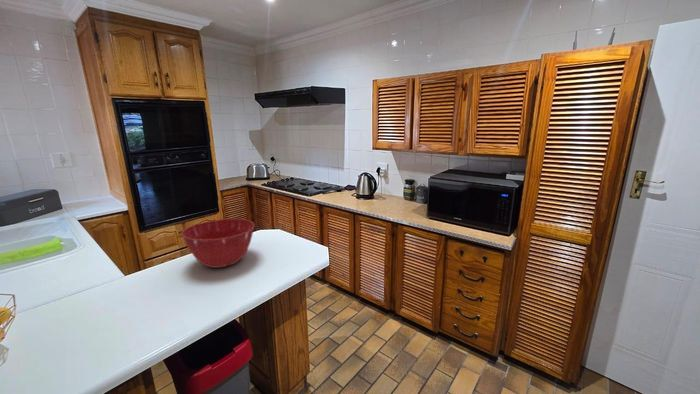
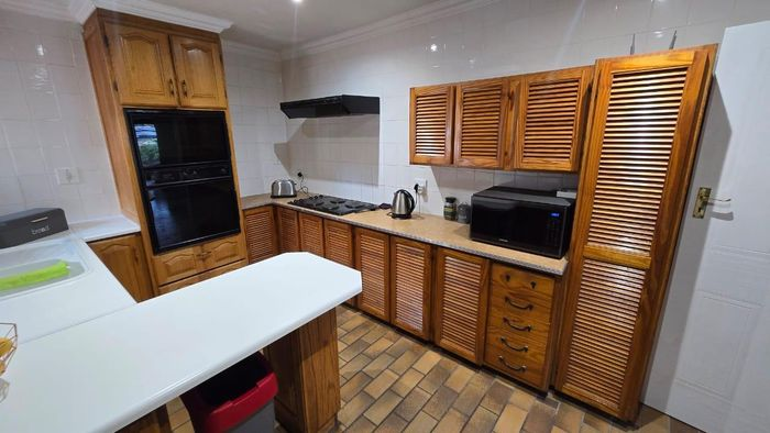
- mixing bowl [181,218,256,269]
